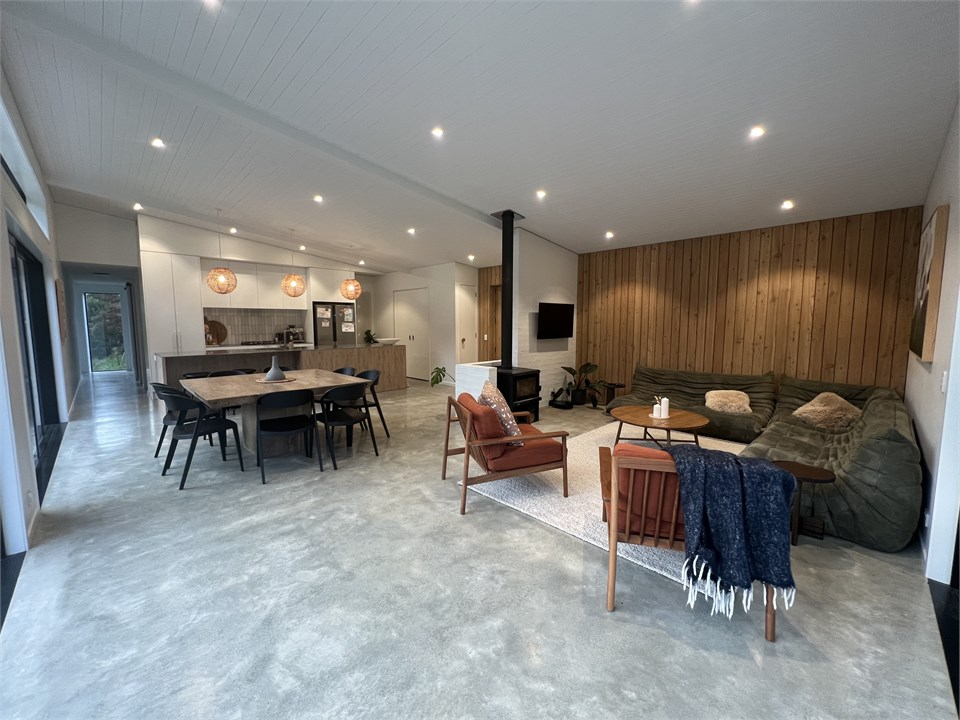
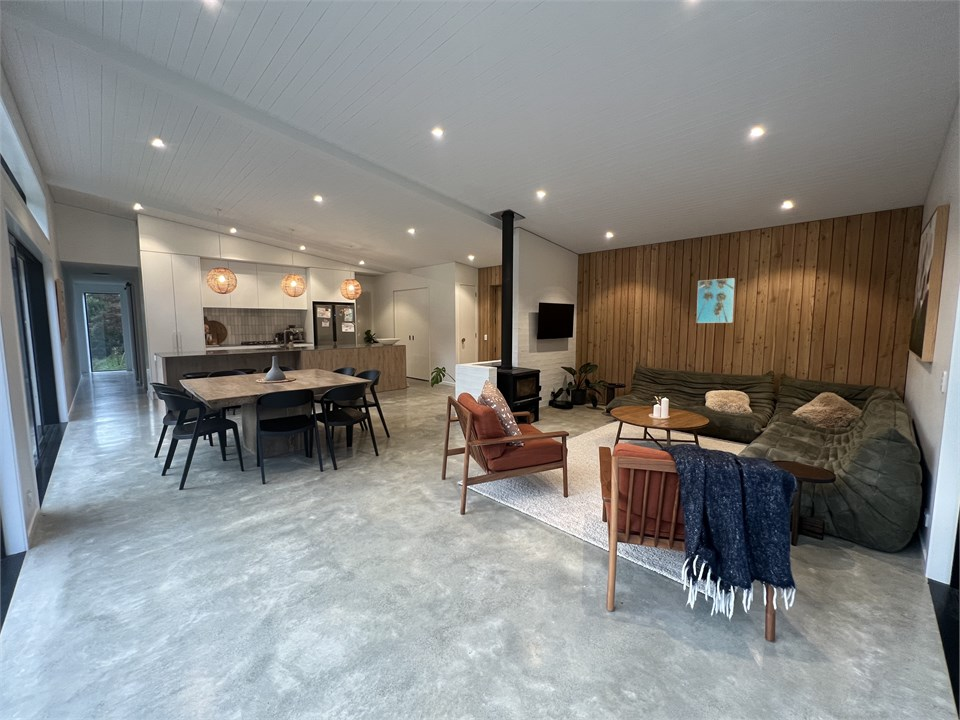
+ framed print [696,277,736,324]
